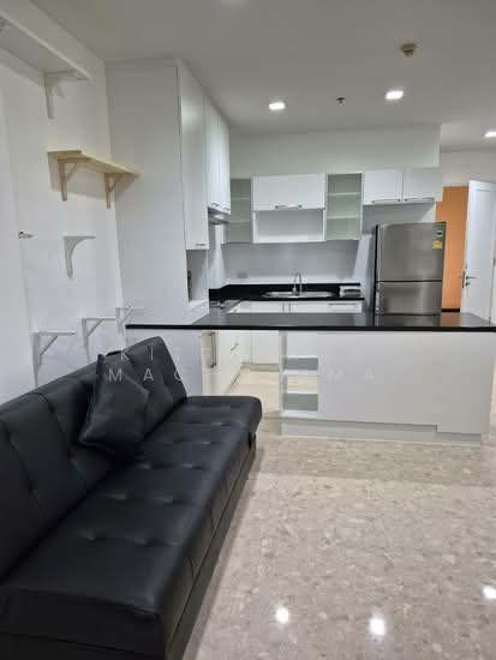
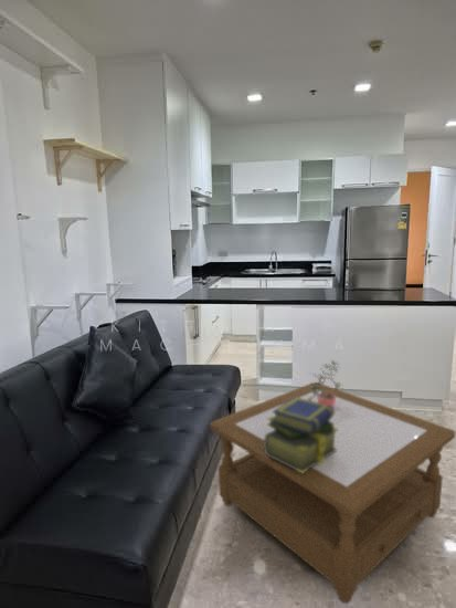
+ coffee table [209,381,456,605]
+ stack of books [264,397,338,473]
+ potted plant [307,359,346,407]
